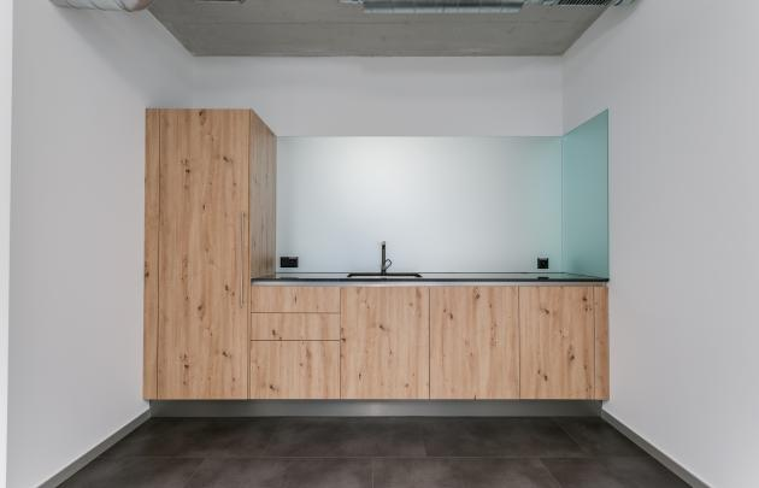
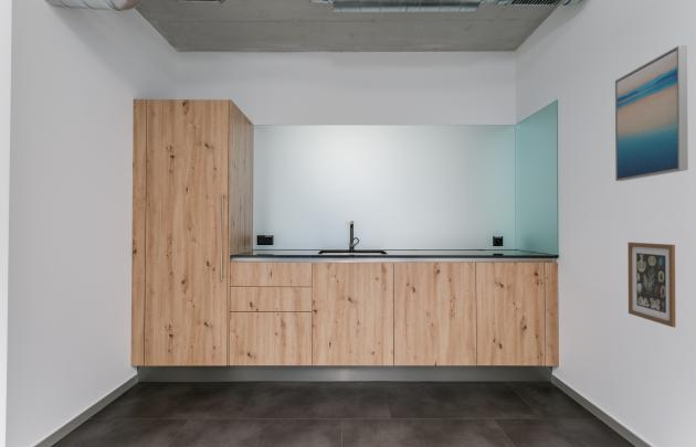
+ wall art [614,44,689,182]
+ wall art [626,242,676,328]
